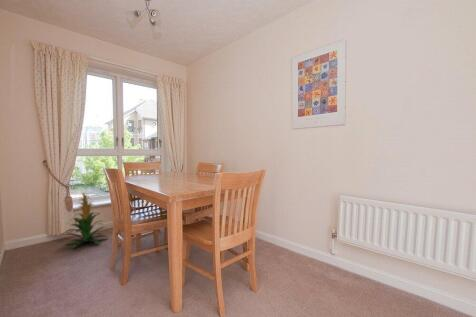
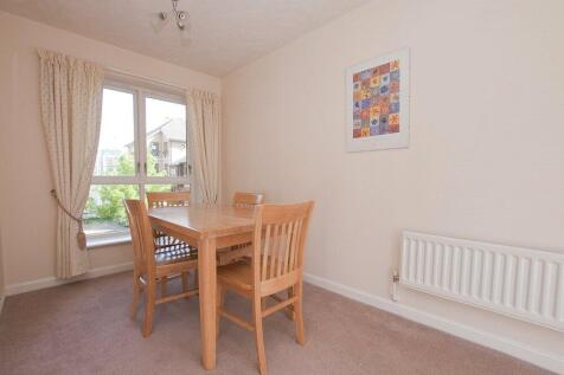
- indoor plant [63,189,109,250]
